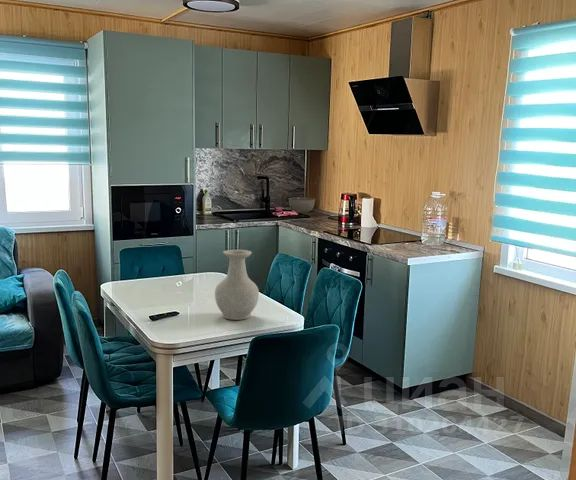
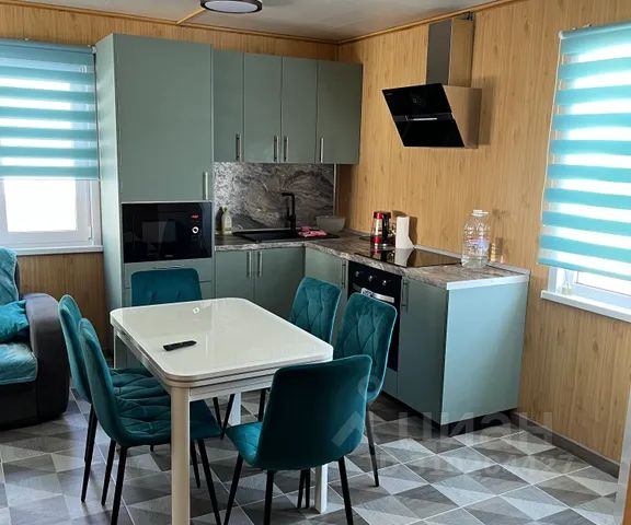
- vase [214,249,260,321]
